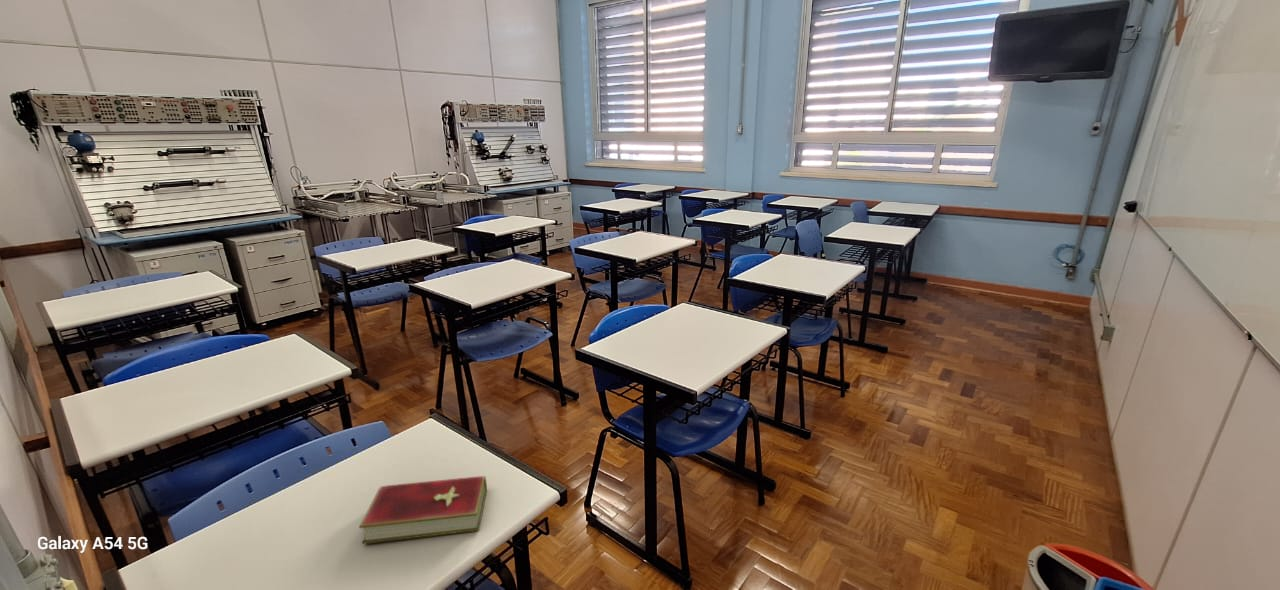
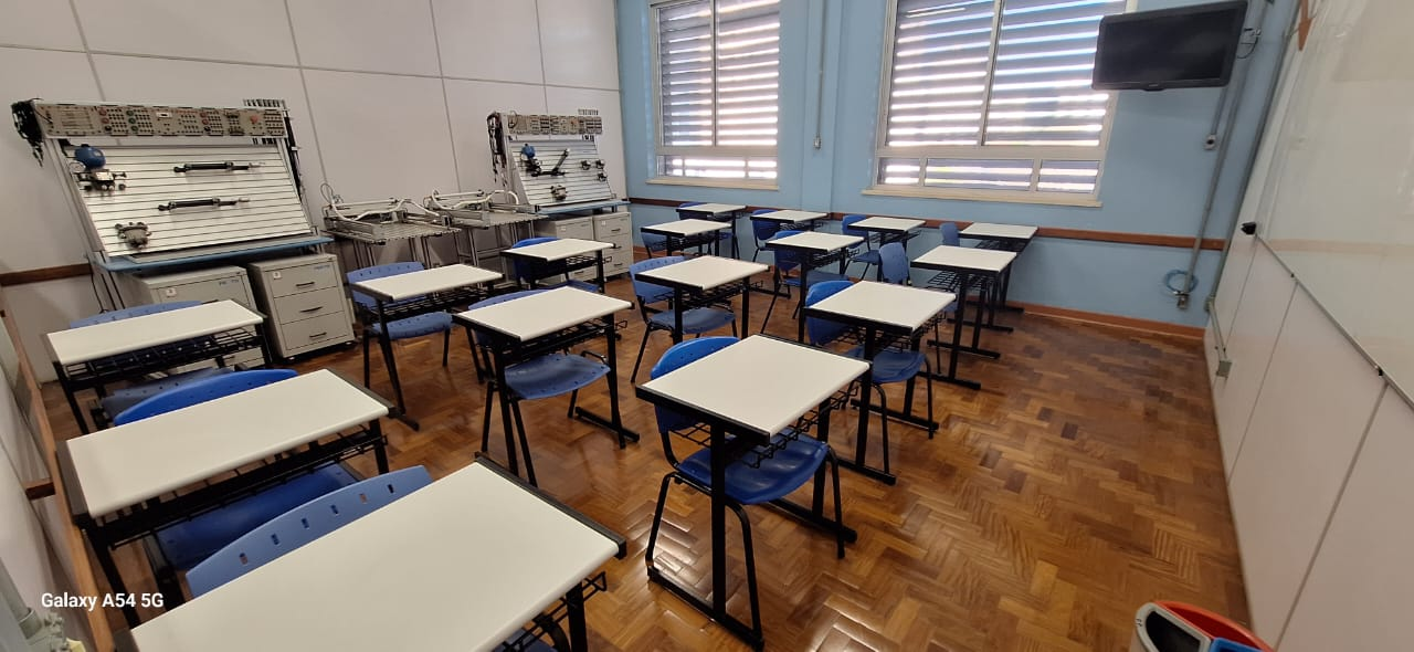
- hardcover book [358,475,488,545]
